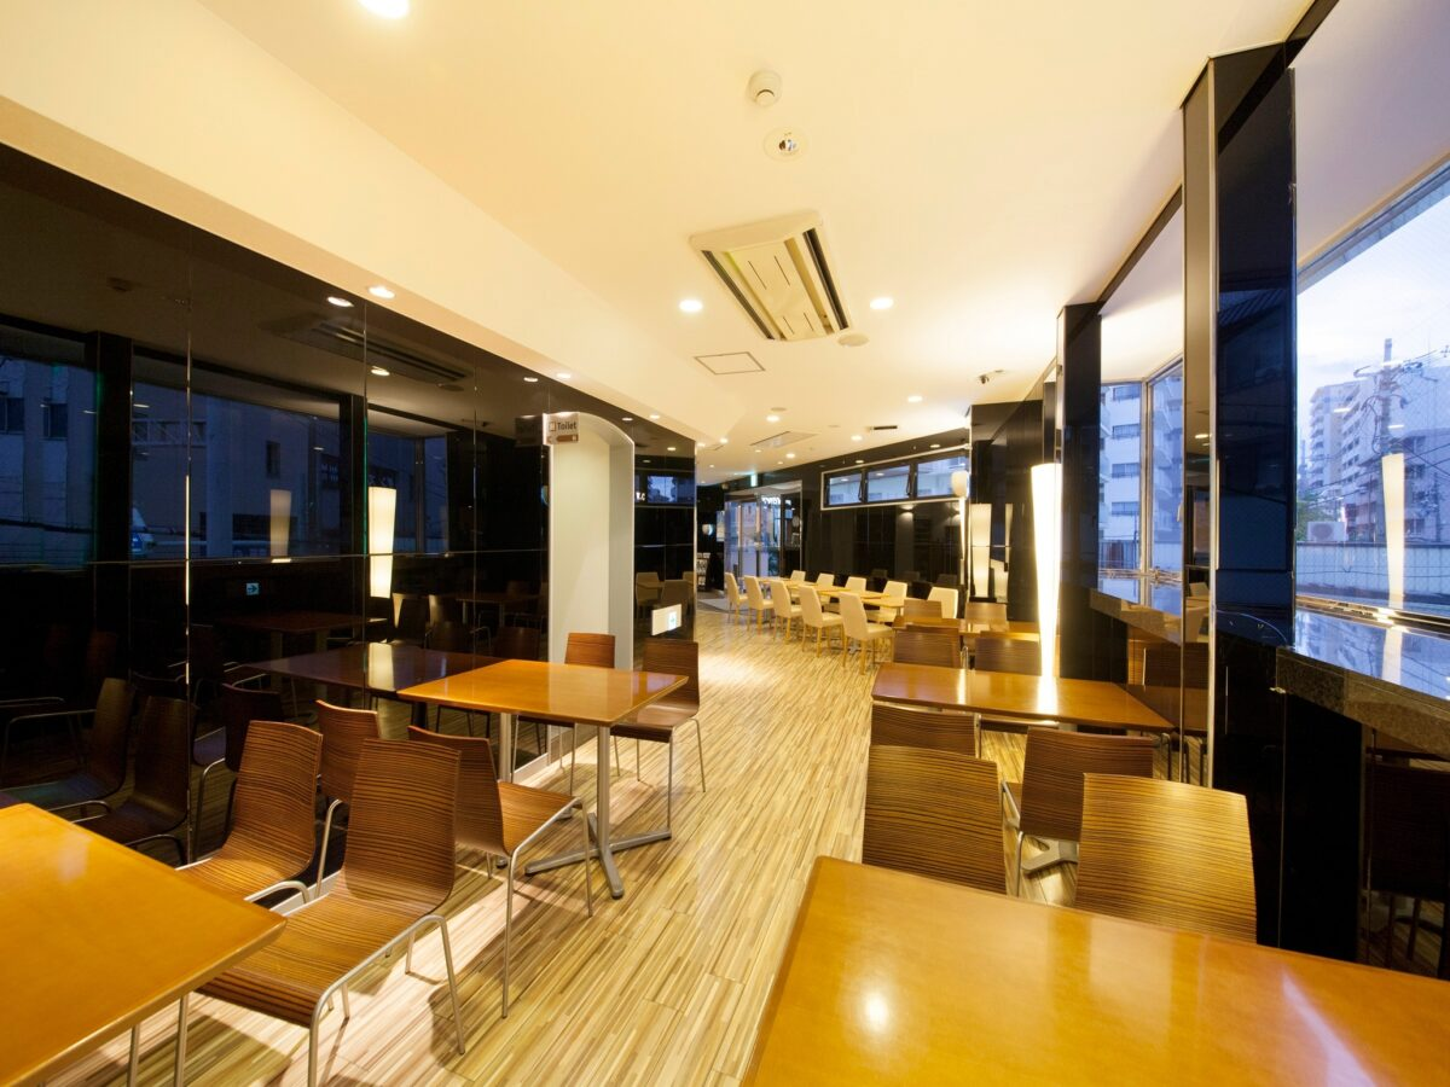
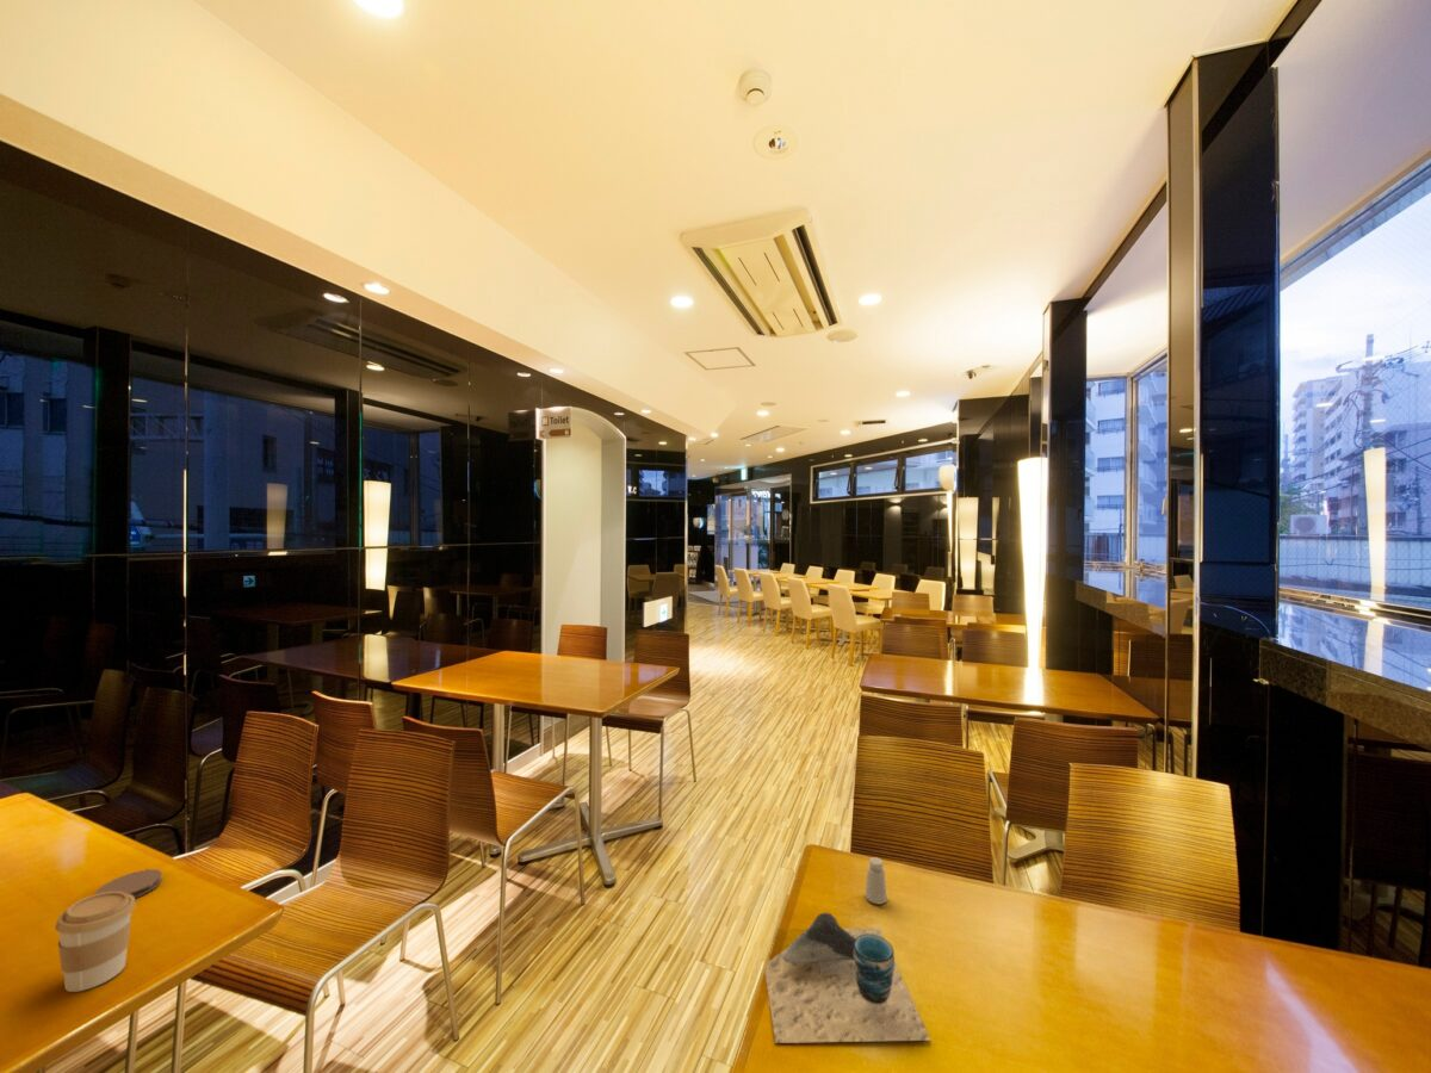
+ saltshaker [865,856,888,905]
+ coaster [94,868,163,899]
+ coffee cup [54,892,137,993]
+ cup [763,912,933,1044]
